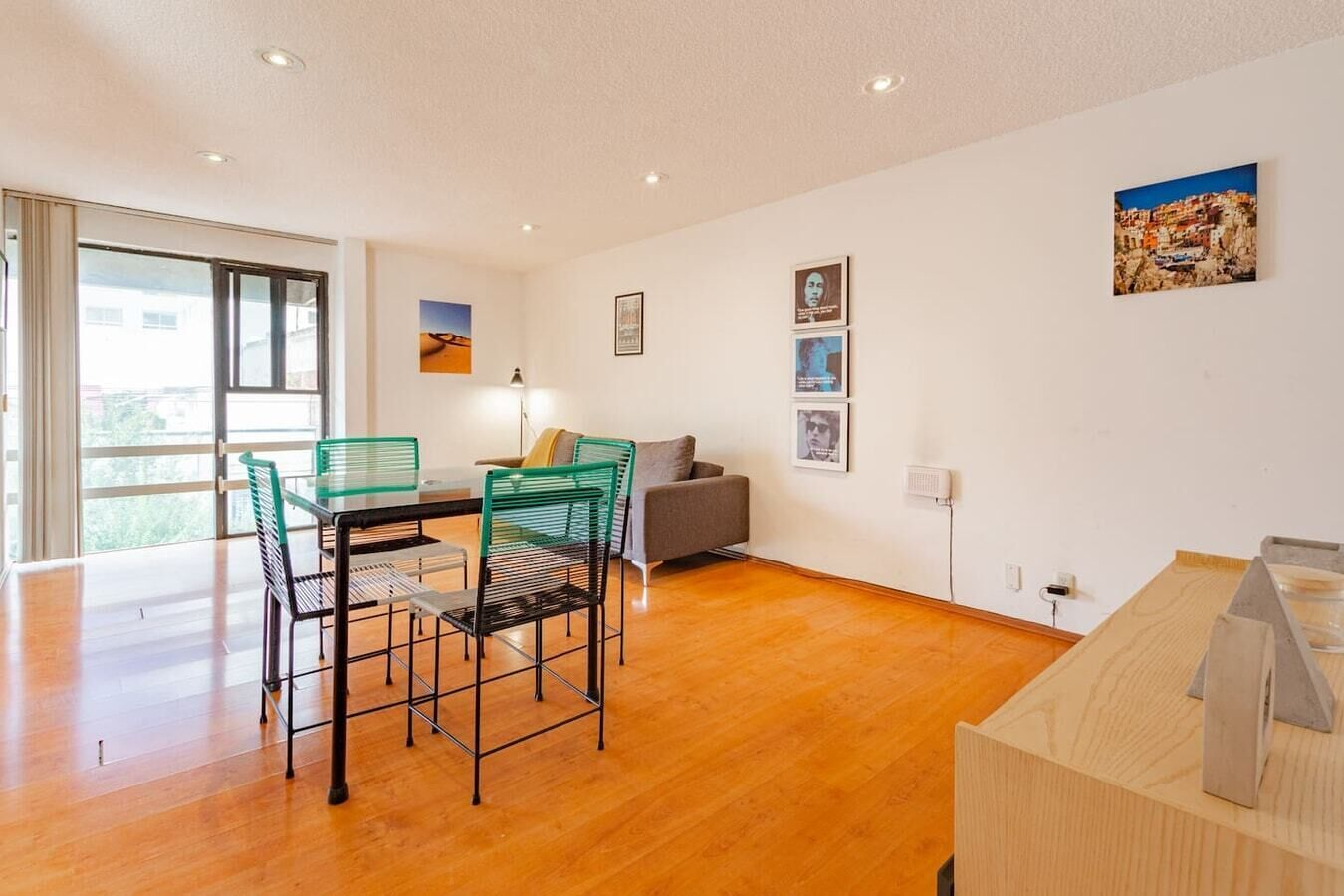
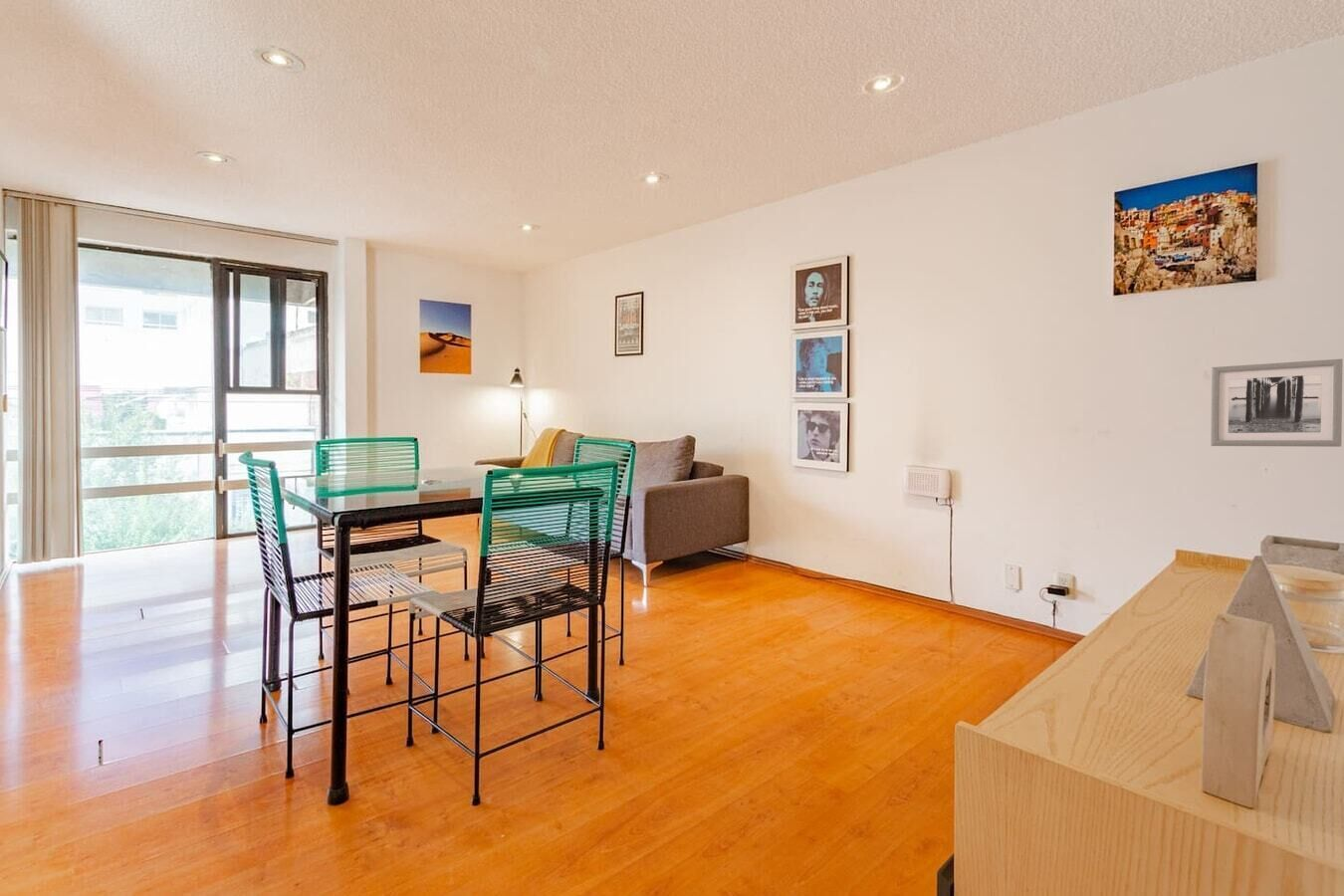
+ wall art [1210,358,1343,448]
